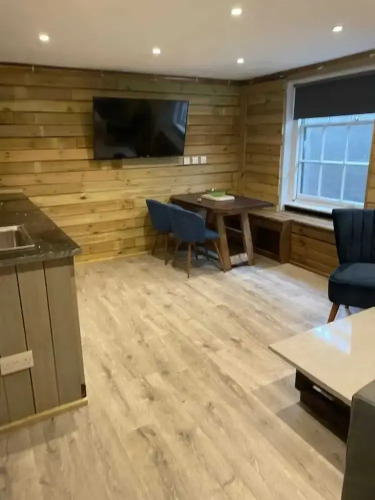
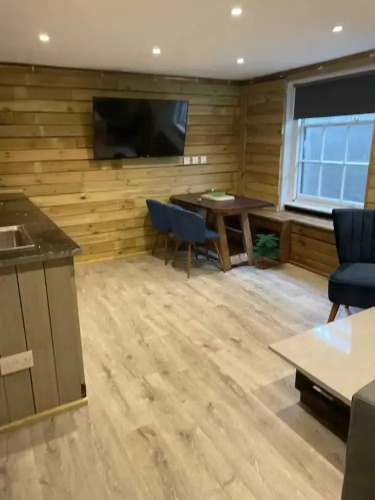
+ potted plant [247,233,284,270]
